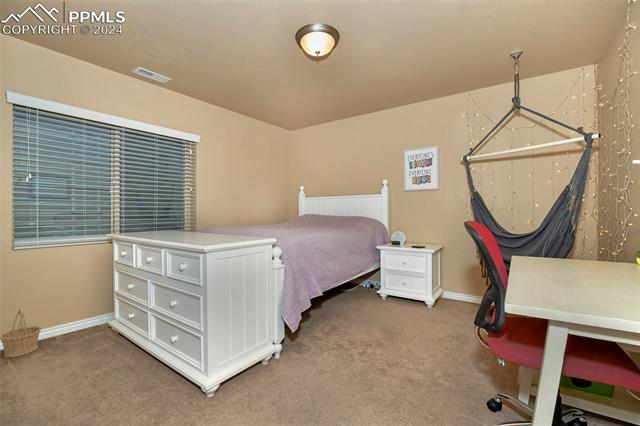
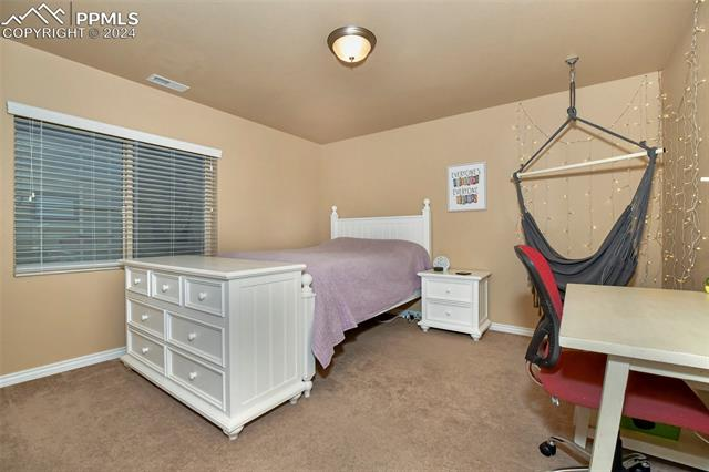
- basket [0,308,42,358]
